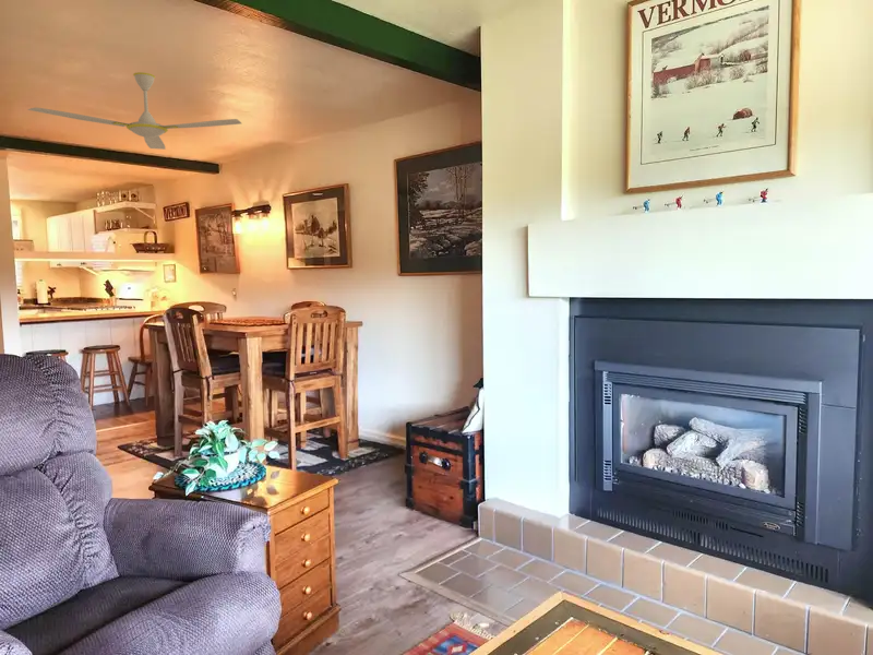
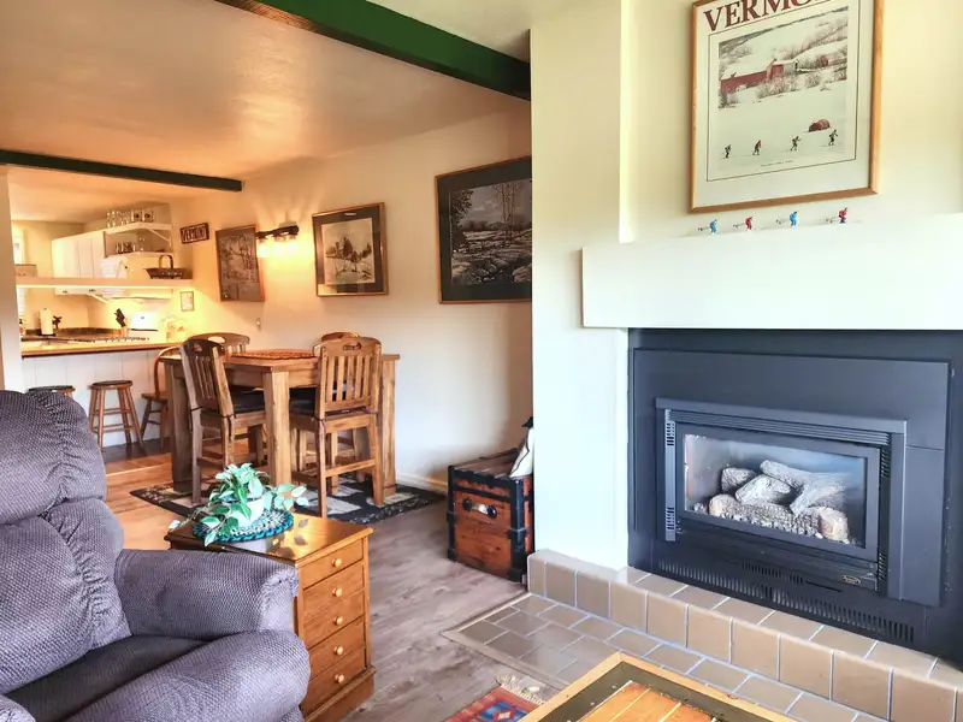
- ceiling fan [26,71,242,151]
